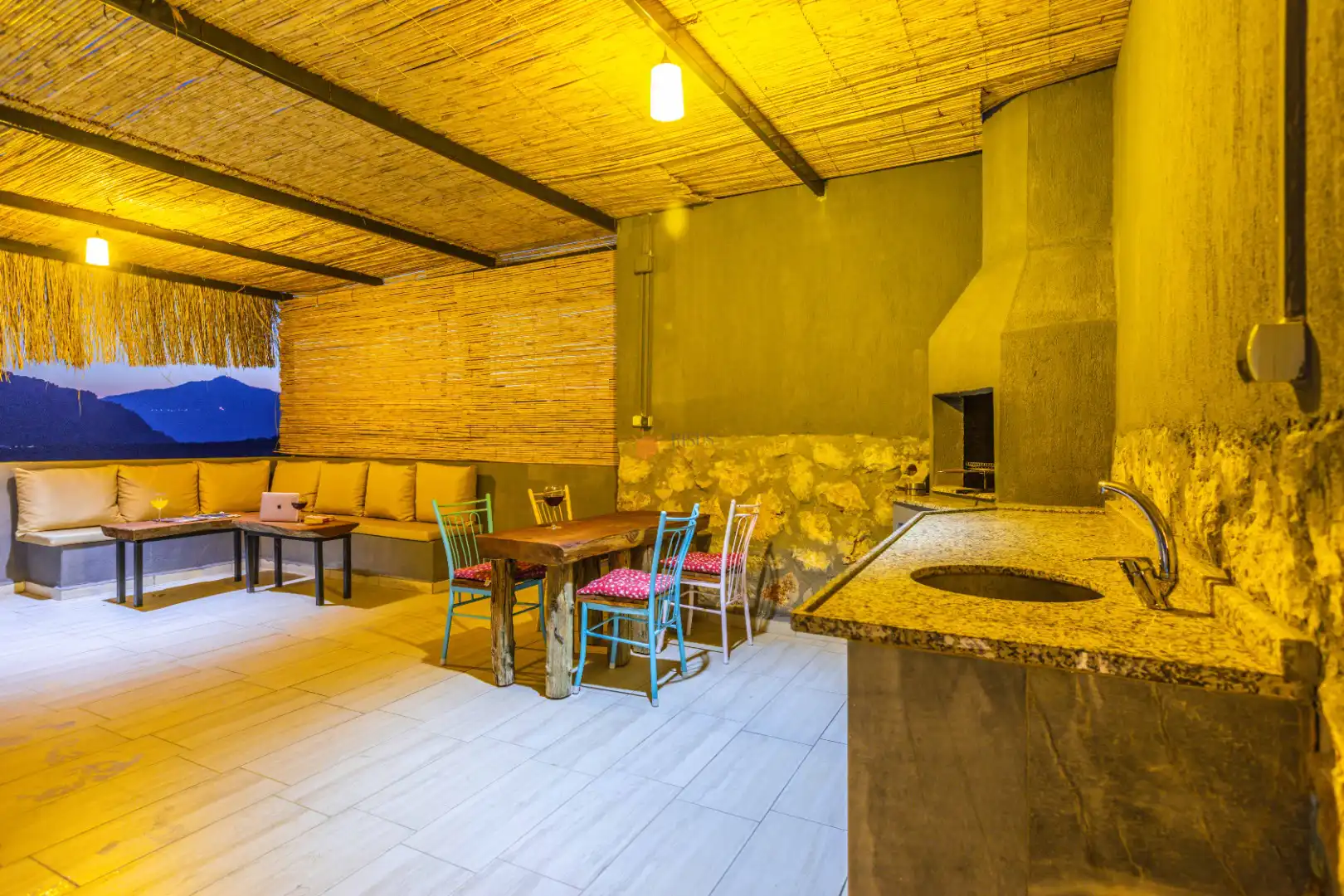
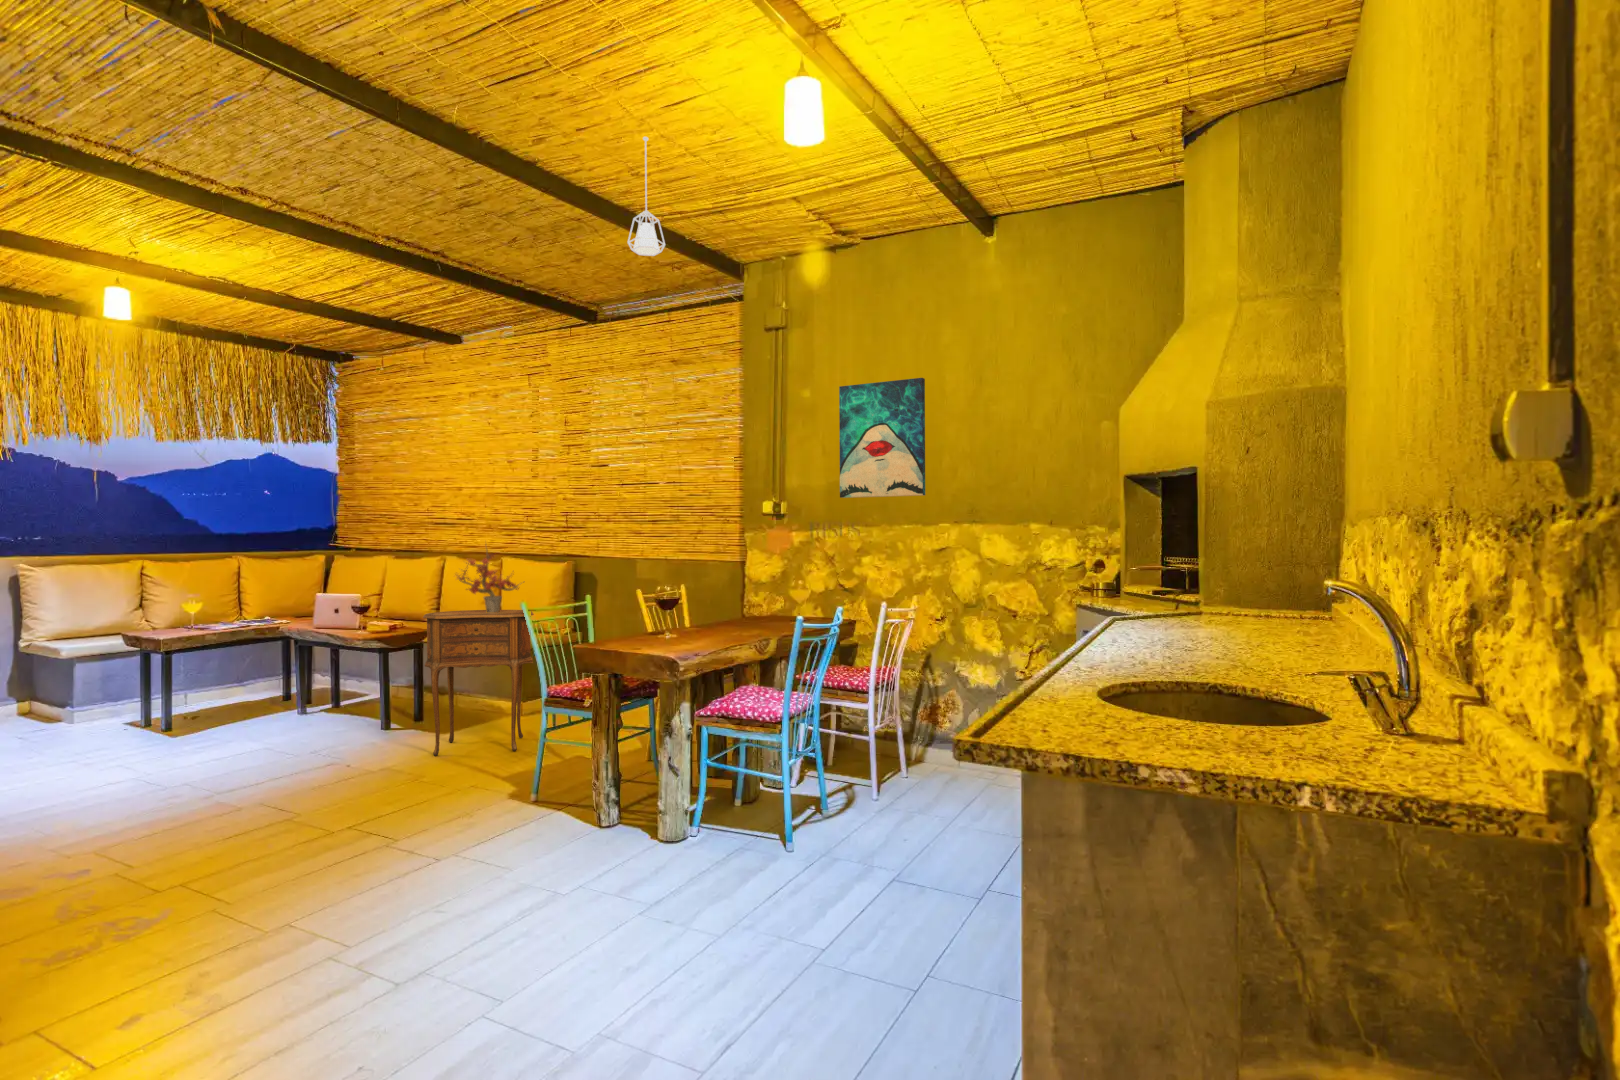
+ potted plant [454,540,524,614]
+ side table [422,609,535,757]
+ pendant lamp [626,136,667,257]
+ wall art [838,377,926,499]
